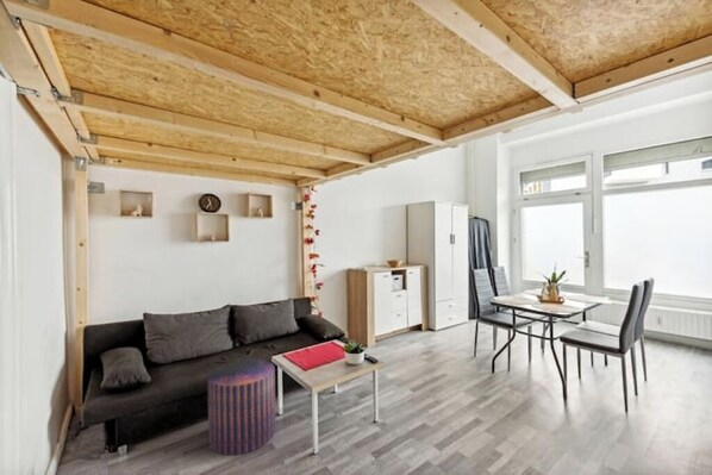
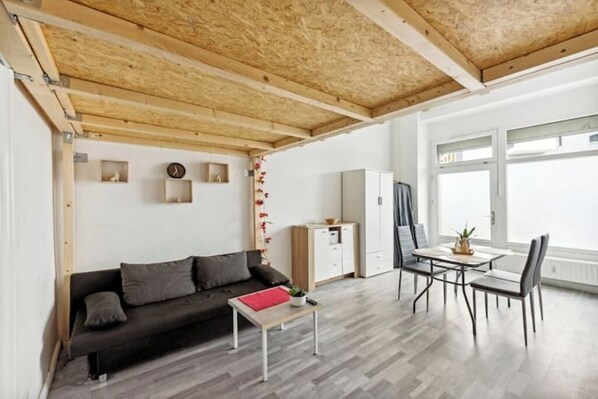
- stool [206,358,276,456]
